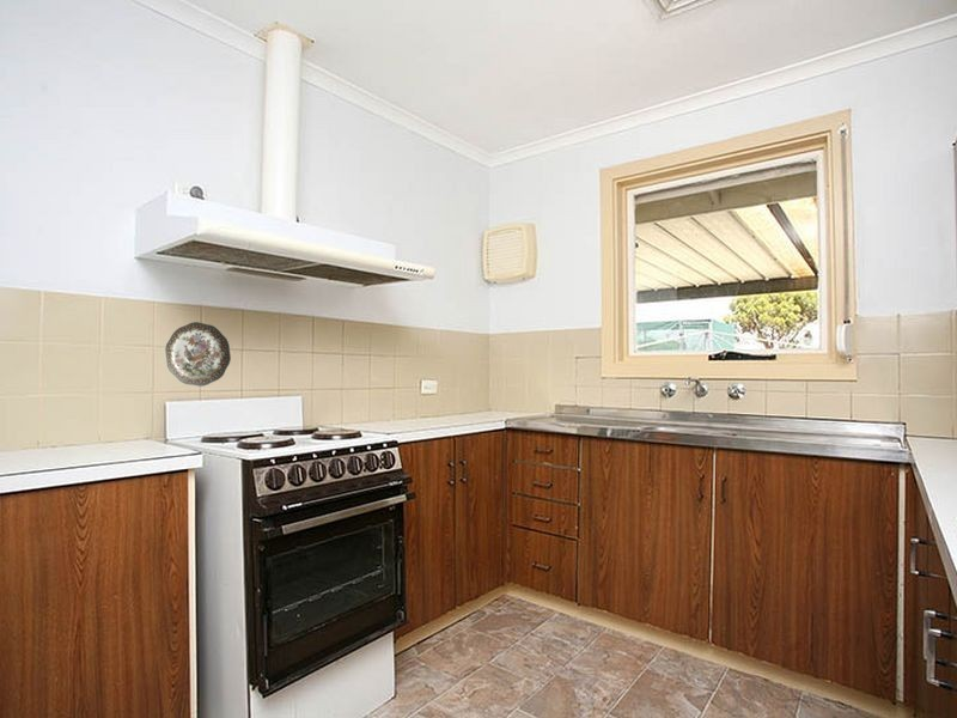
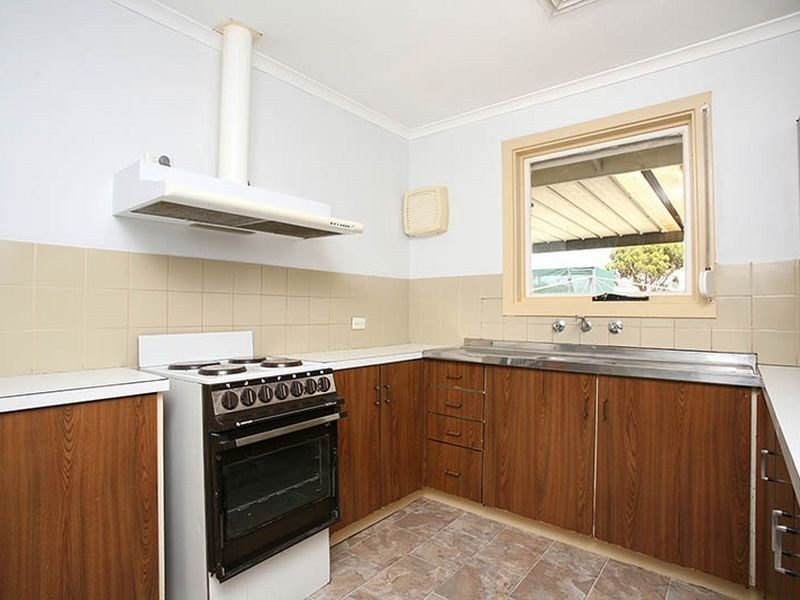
- decorative plate [164,321,232,388]
